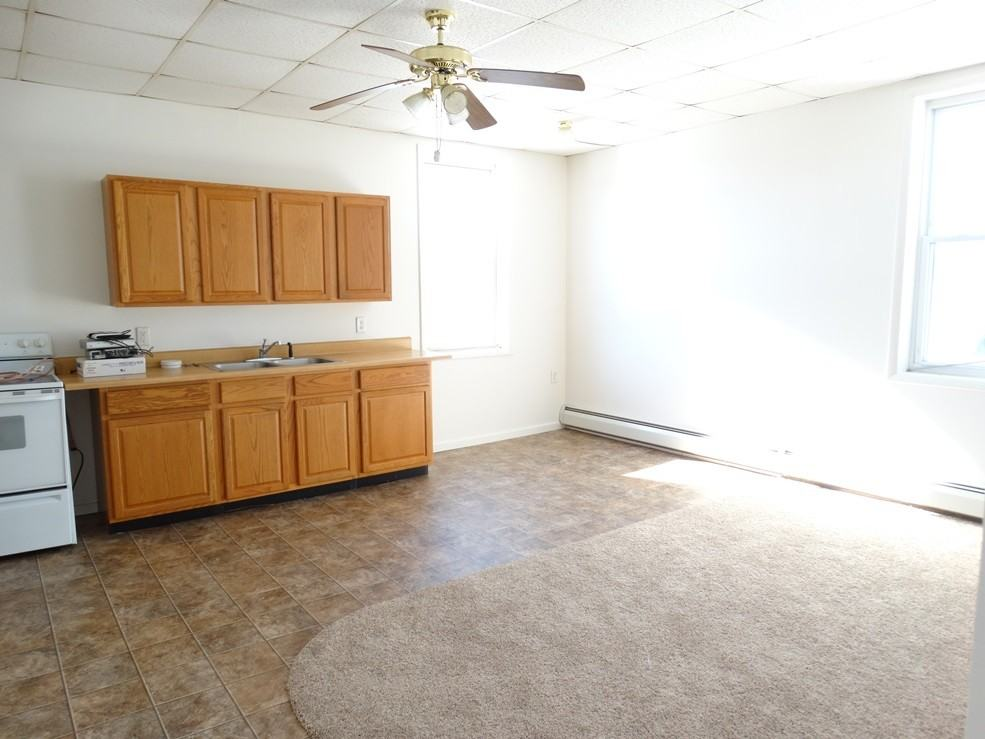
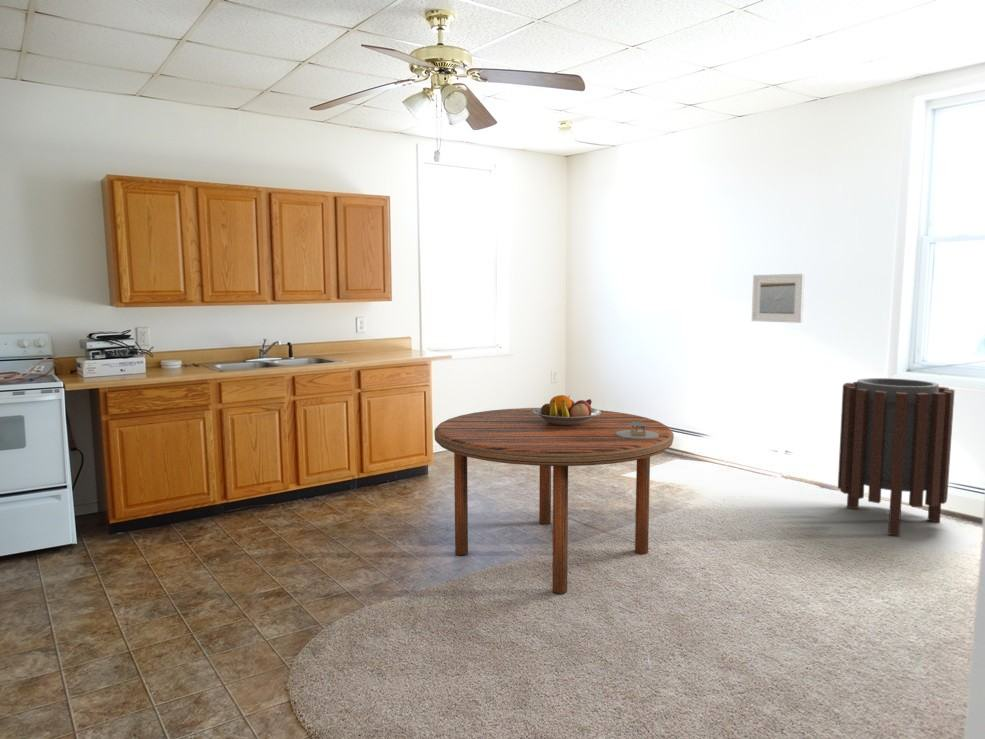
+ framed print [751,273,806,324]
+ dining table [433,407,675,594]
+ trash can [837,377,955,537]
+ napkin holder [616,422,659,439]
+ fruit bowl [533,394,601,426]
